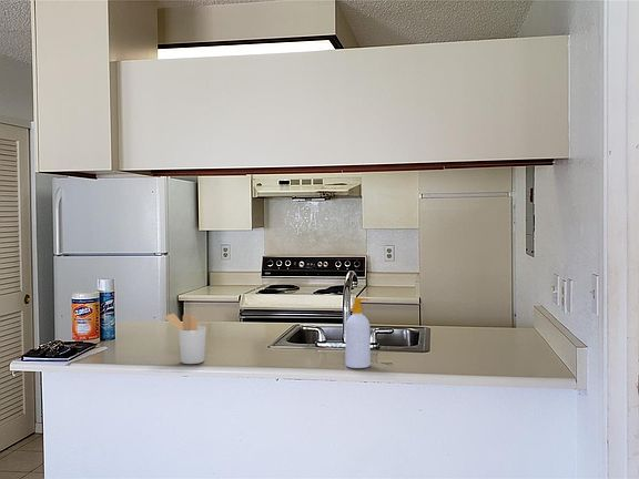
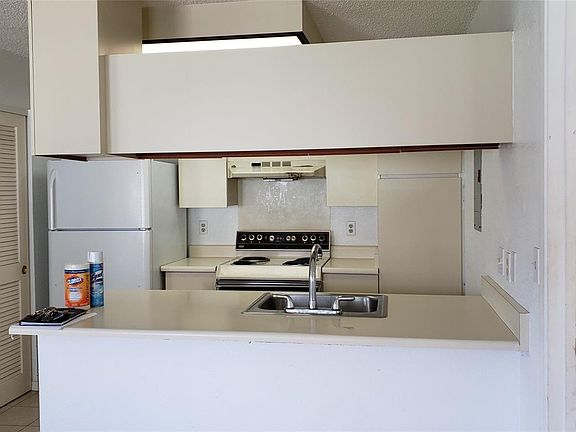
- soap bottle [344,296,372,369]
- utensil holder [163,313,206,365]
